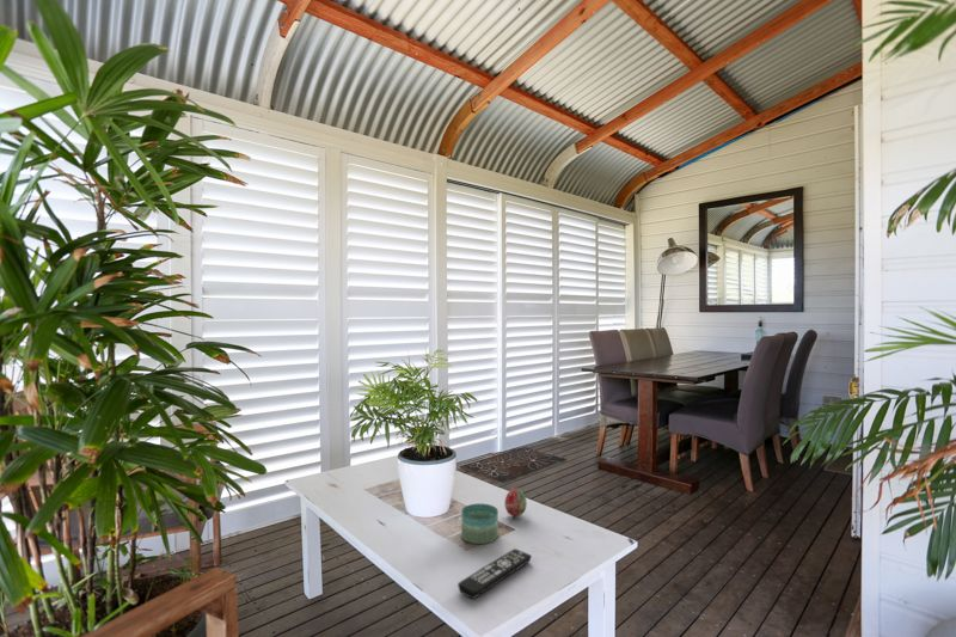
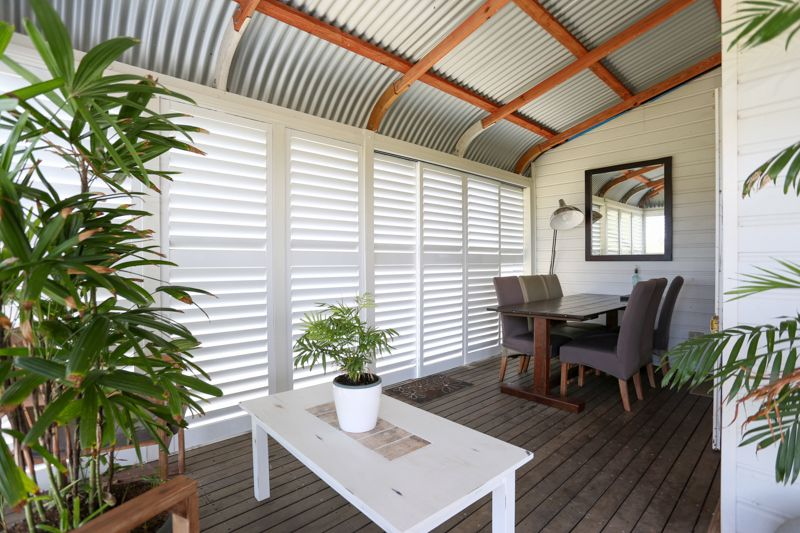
- remote control [456,547,533,599]
- decorative egg [503,486,528,517]
- candle [460,502,500,545]
